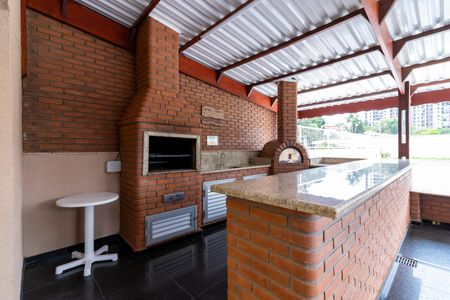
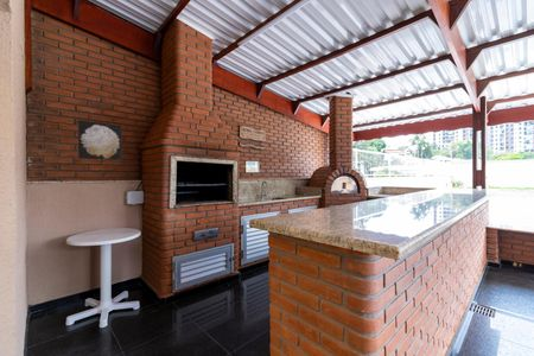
+ wall art [77,119,123,161]
